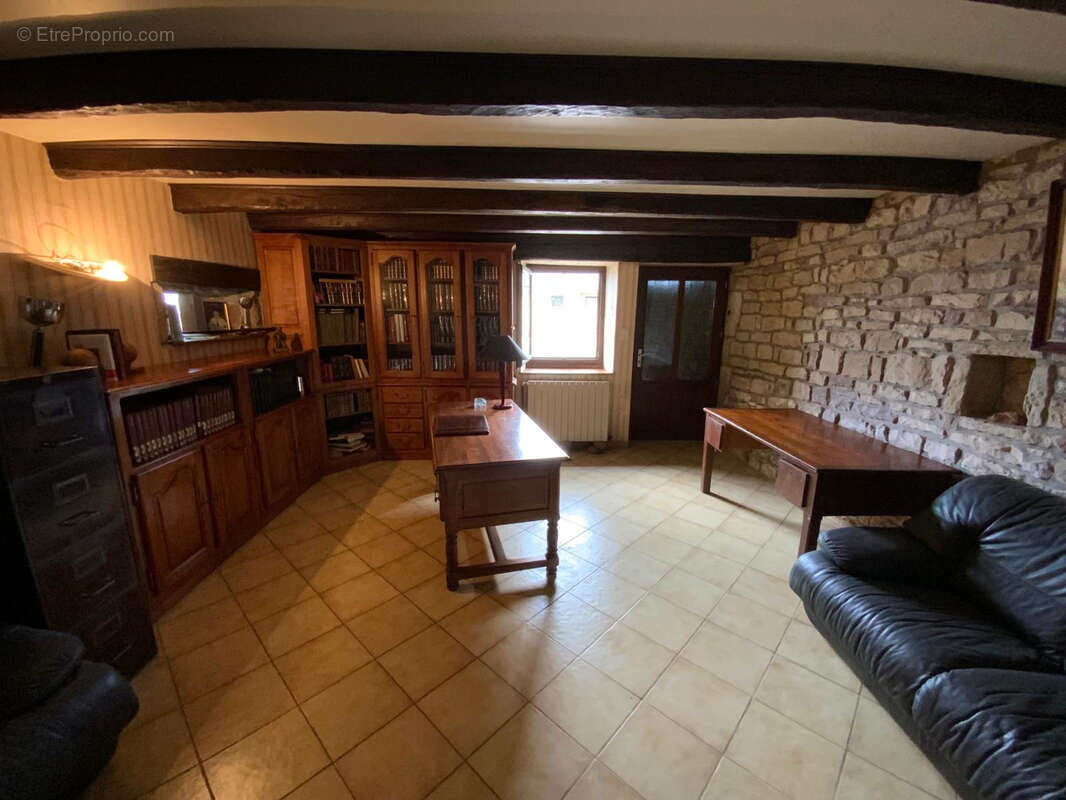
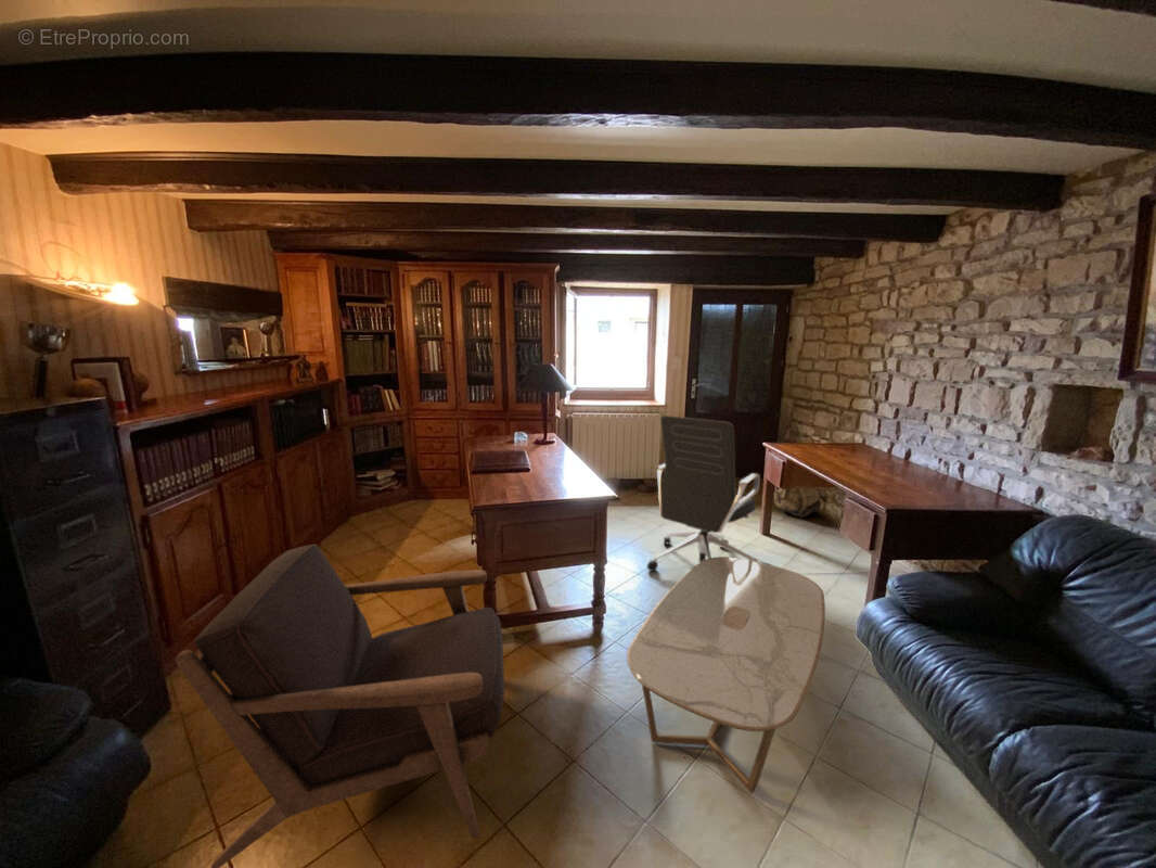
+ armchair [174,544,505,868]
+ coffee table [626,556,826,794]
+ office chair [646,414,761,573]
+ backpack [773,487,829,519]
